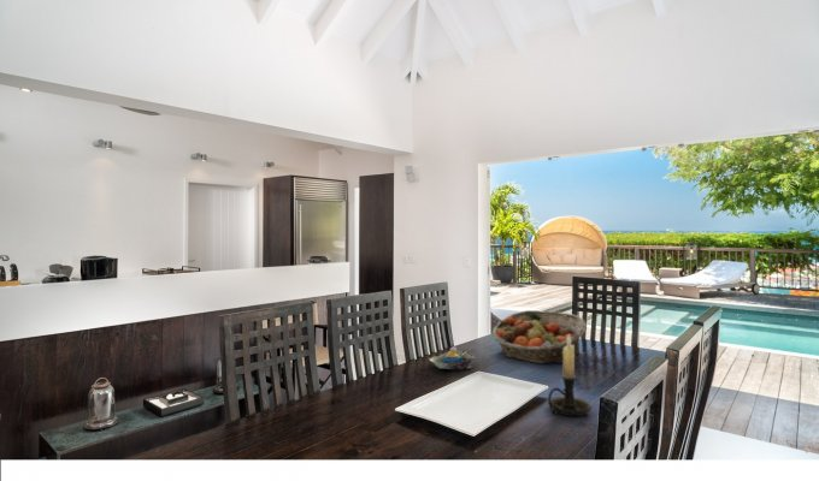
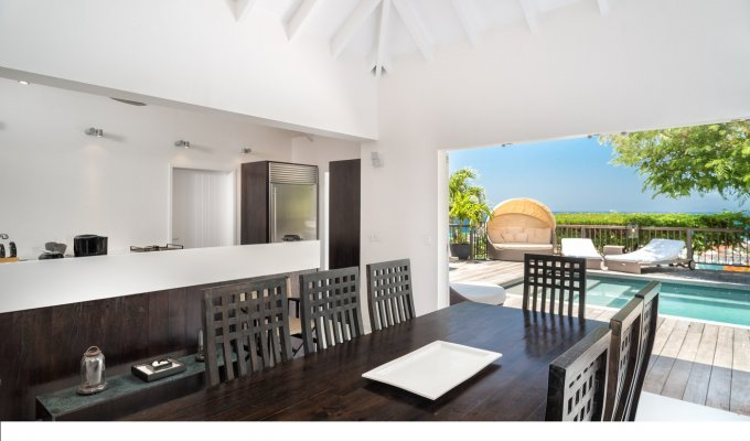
- decorative bowl [428,345,476,372]
- candle holder [547,334,593,417]
- fruit basket [490,309,588,364]
